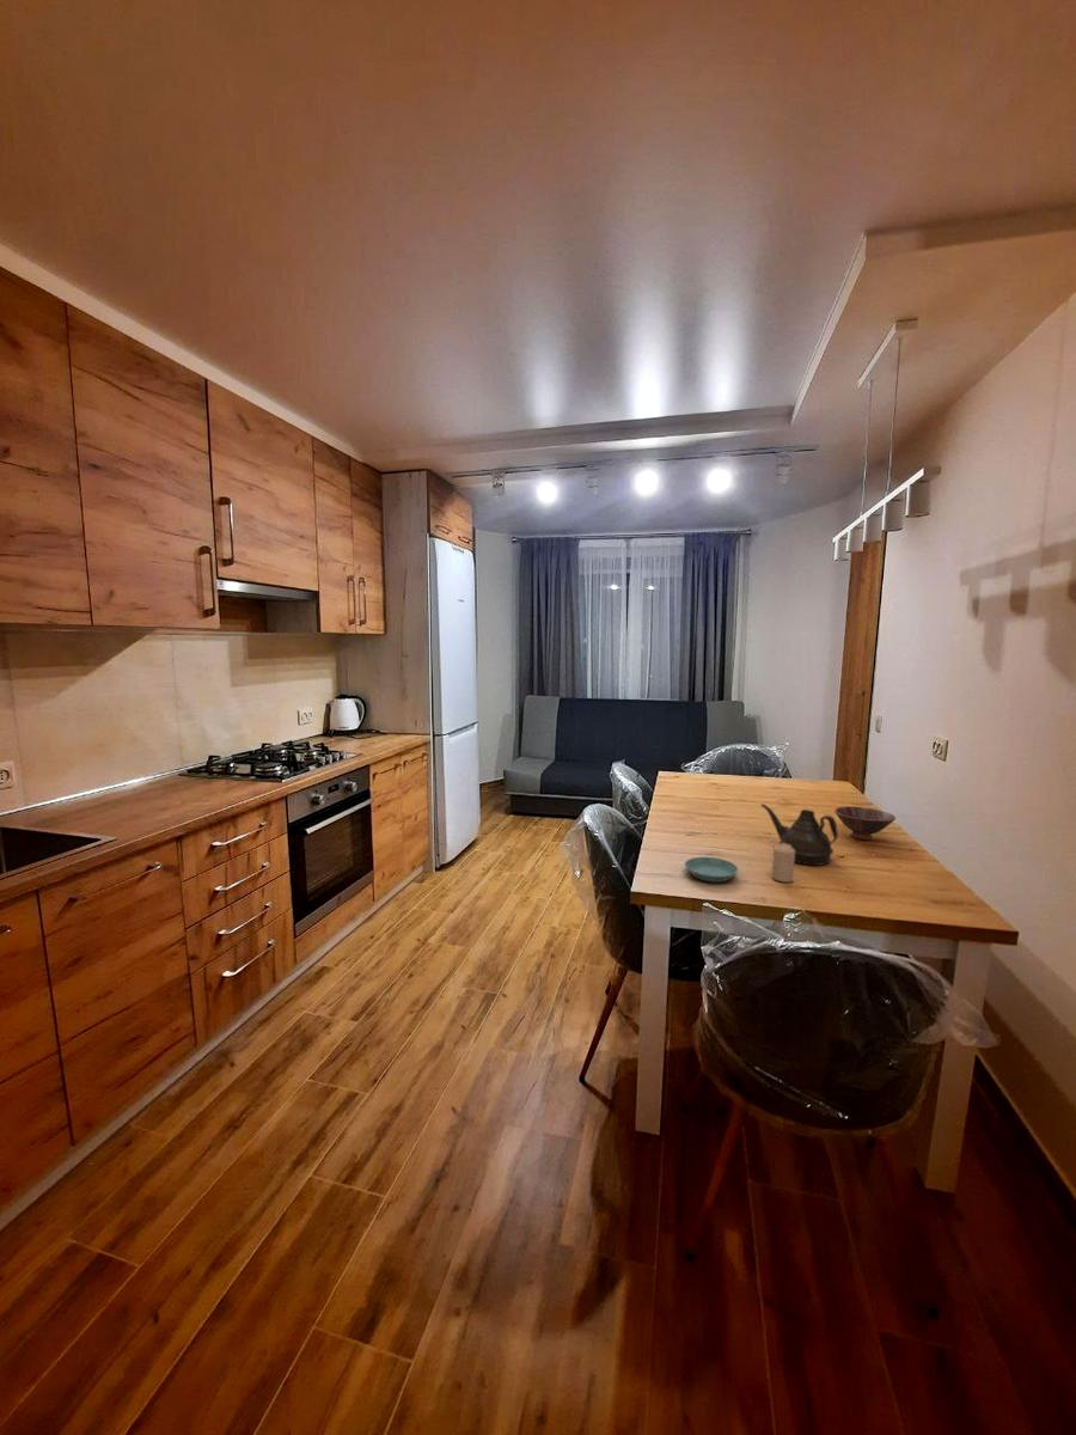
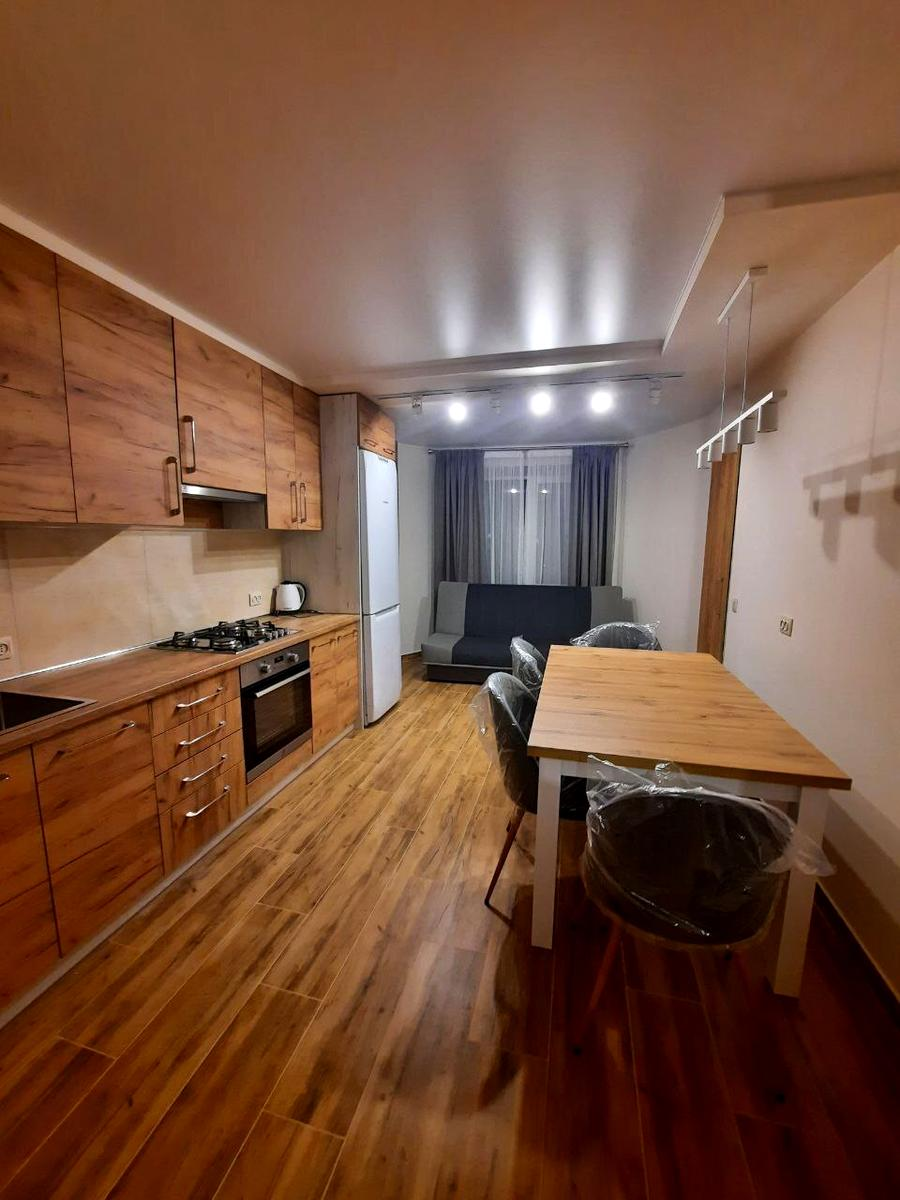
- saucer [684,856,739,884]
- candle [771,843,795,884]
- teapot [759,802,839,866]
- bowl [833,805,897,841]
